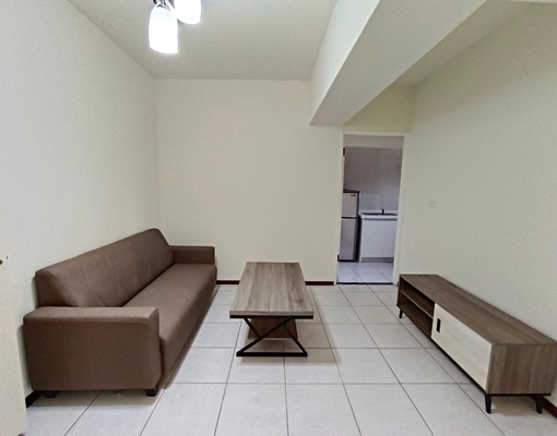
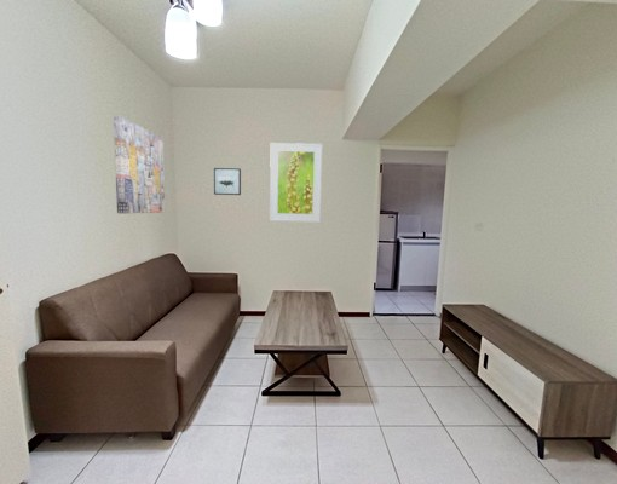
+ wall art [213,167,242,196]
+ wall art [113,115,166,214]
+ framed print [269,142,323,223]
